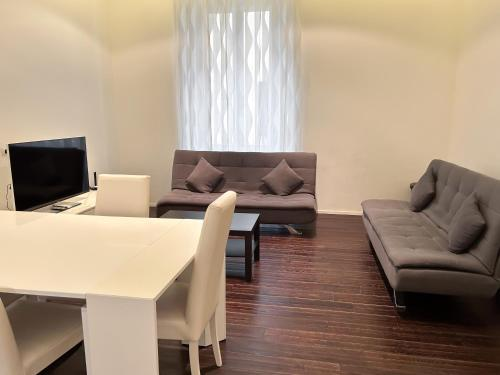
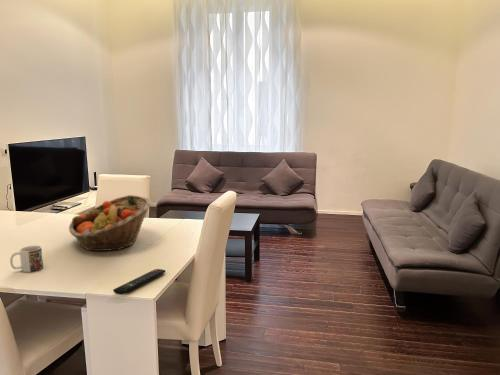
+ mug [9,245,44,273]
+ fruit basket [68,194,152,252]
+ remote control [112,268,167,295]
